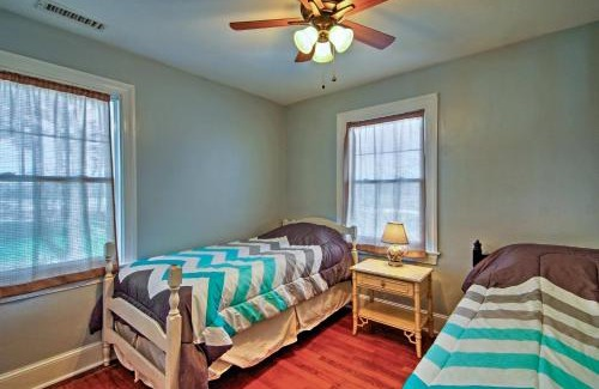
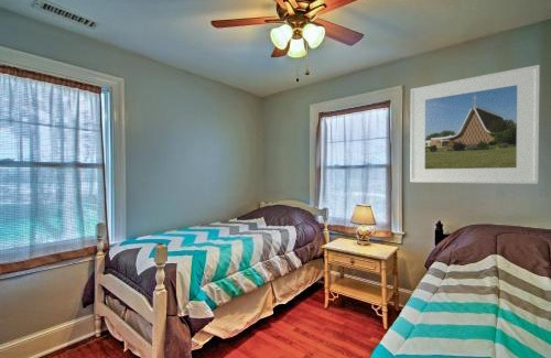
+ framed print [409,64,541,185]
